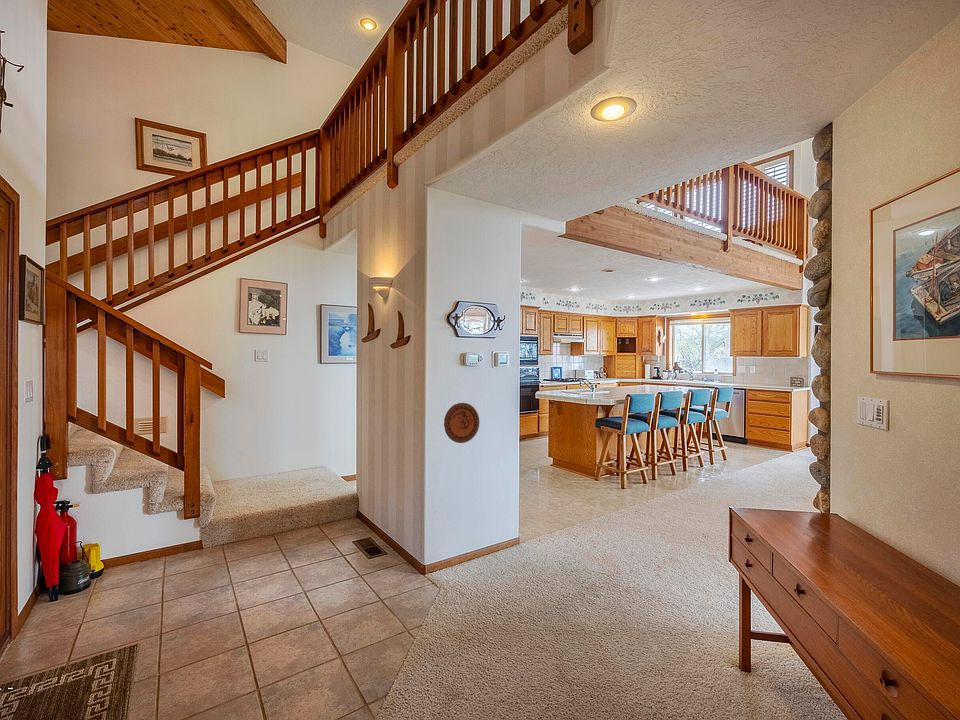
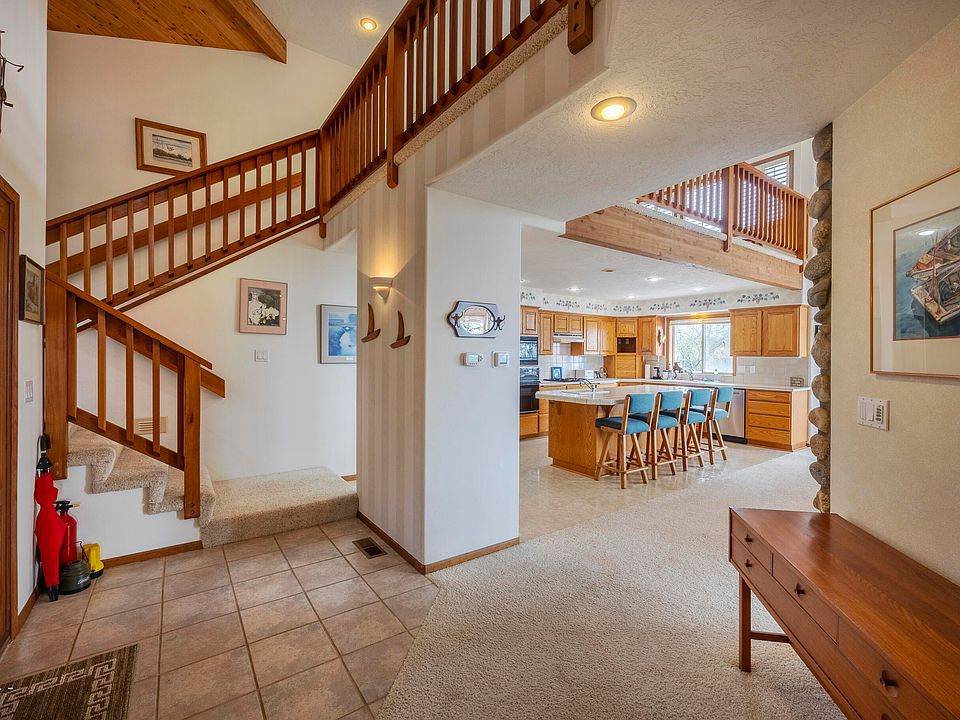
- decorative plate [443,402,480,444]
